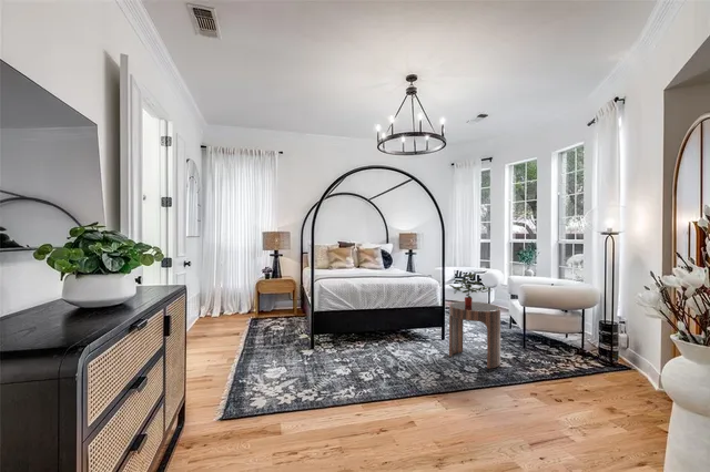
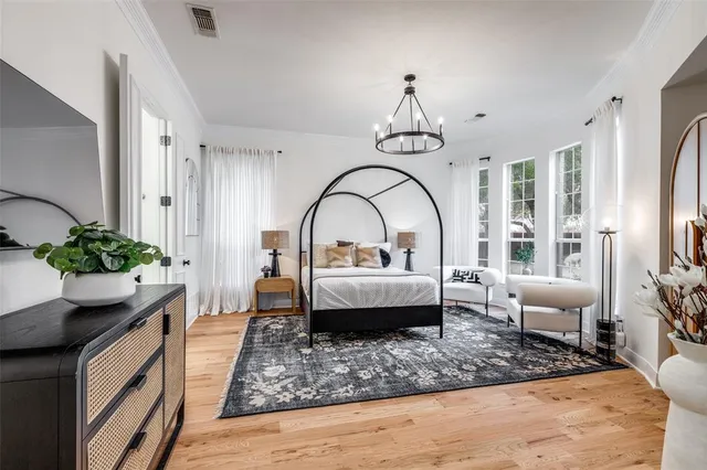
- side table [448,300,501,370]
- potted plant [448,271,491,306]
